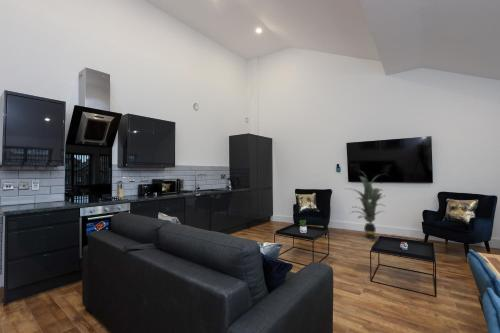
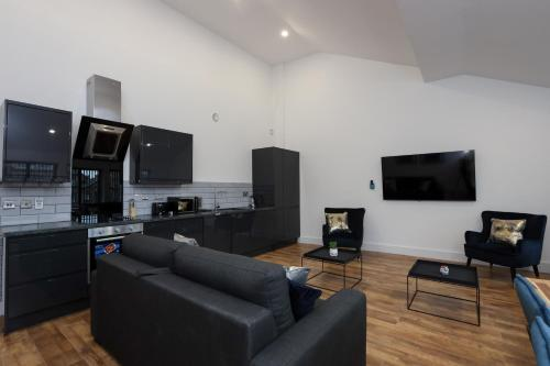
- indoor plant [345,170,388,240]
